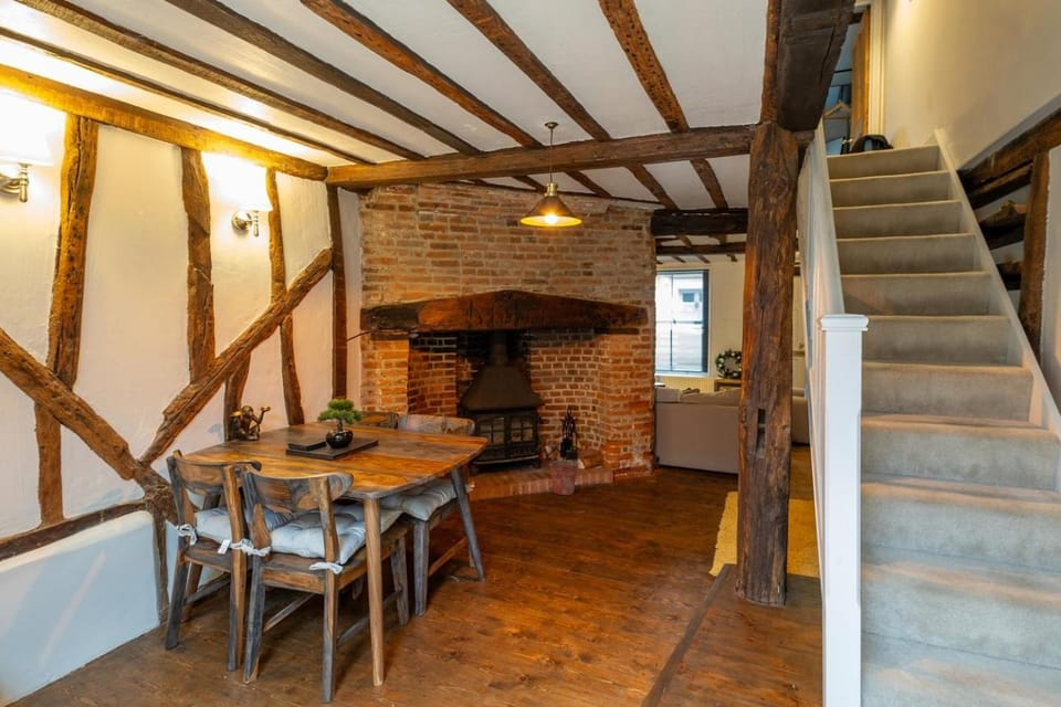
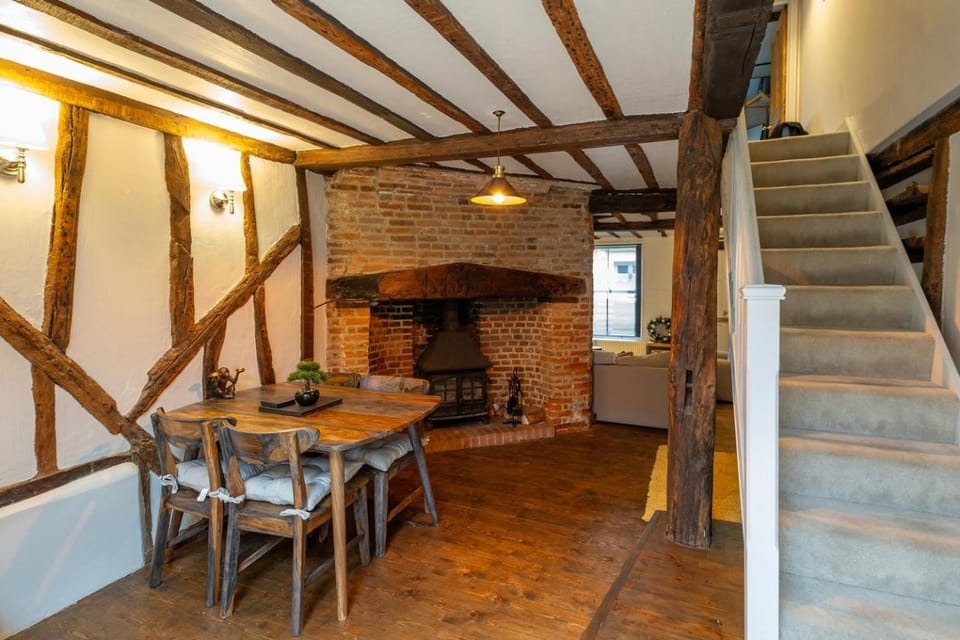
- bucket [548,458,579,496]
